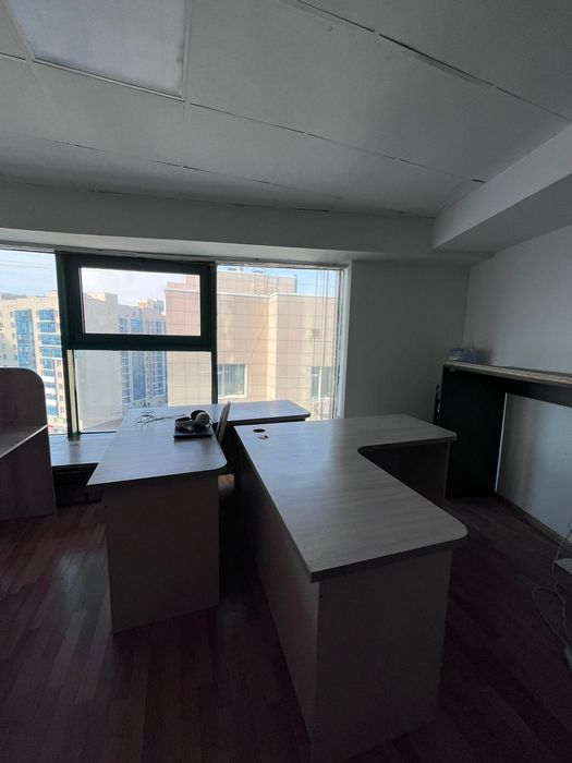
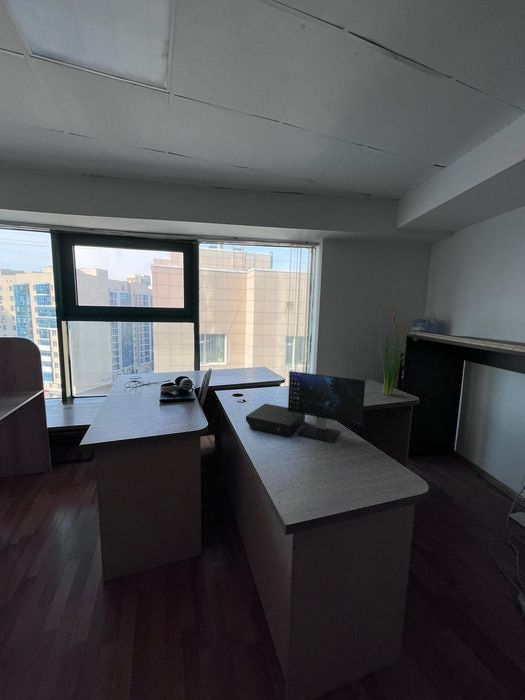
+ plant [378,311,408,396]
+ computer monitor [245,370,366,444]
